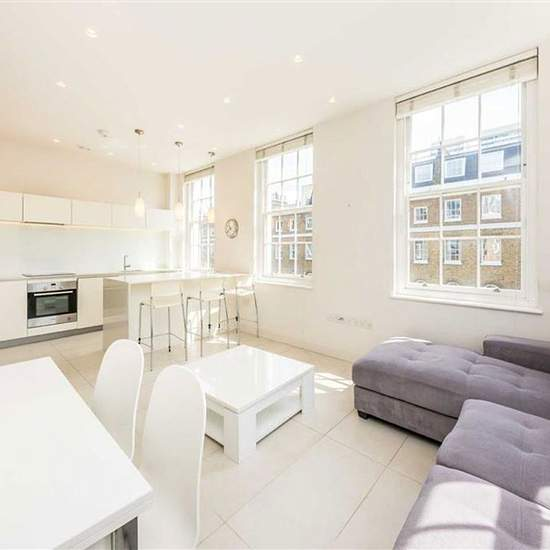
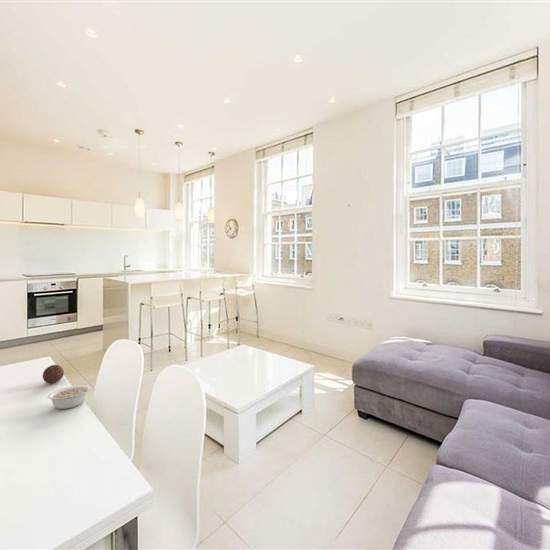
+ fruit [42,364,65,384]
+ legume [47,385,96,410]
